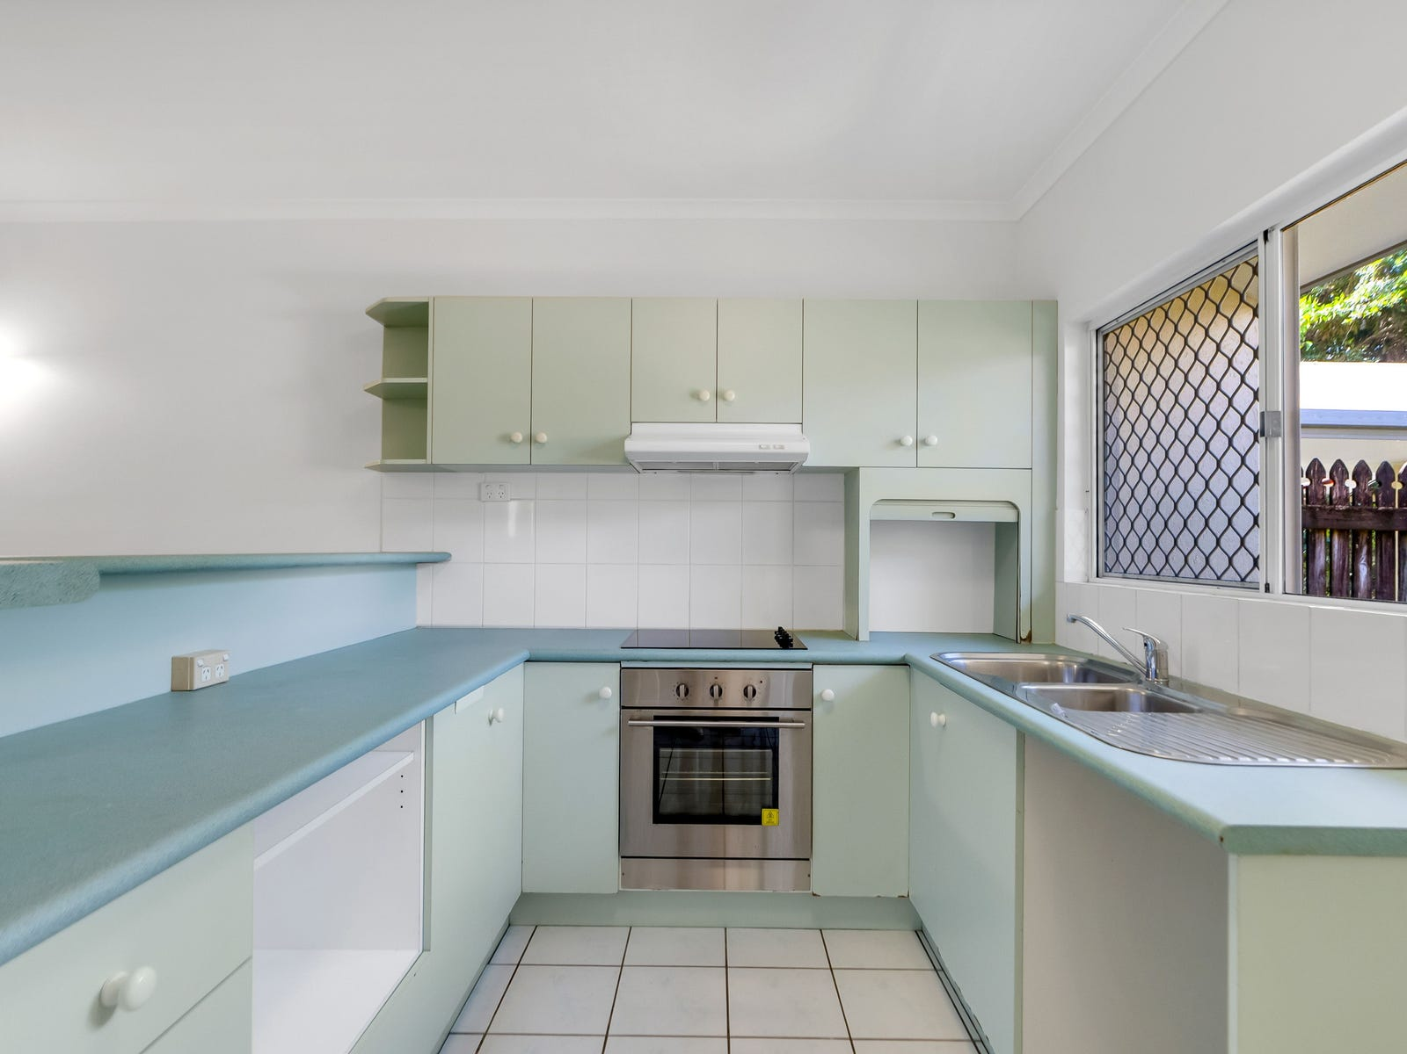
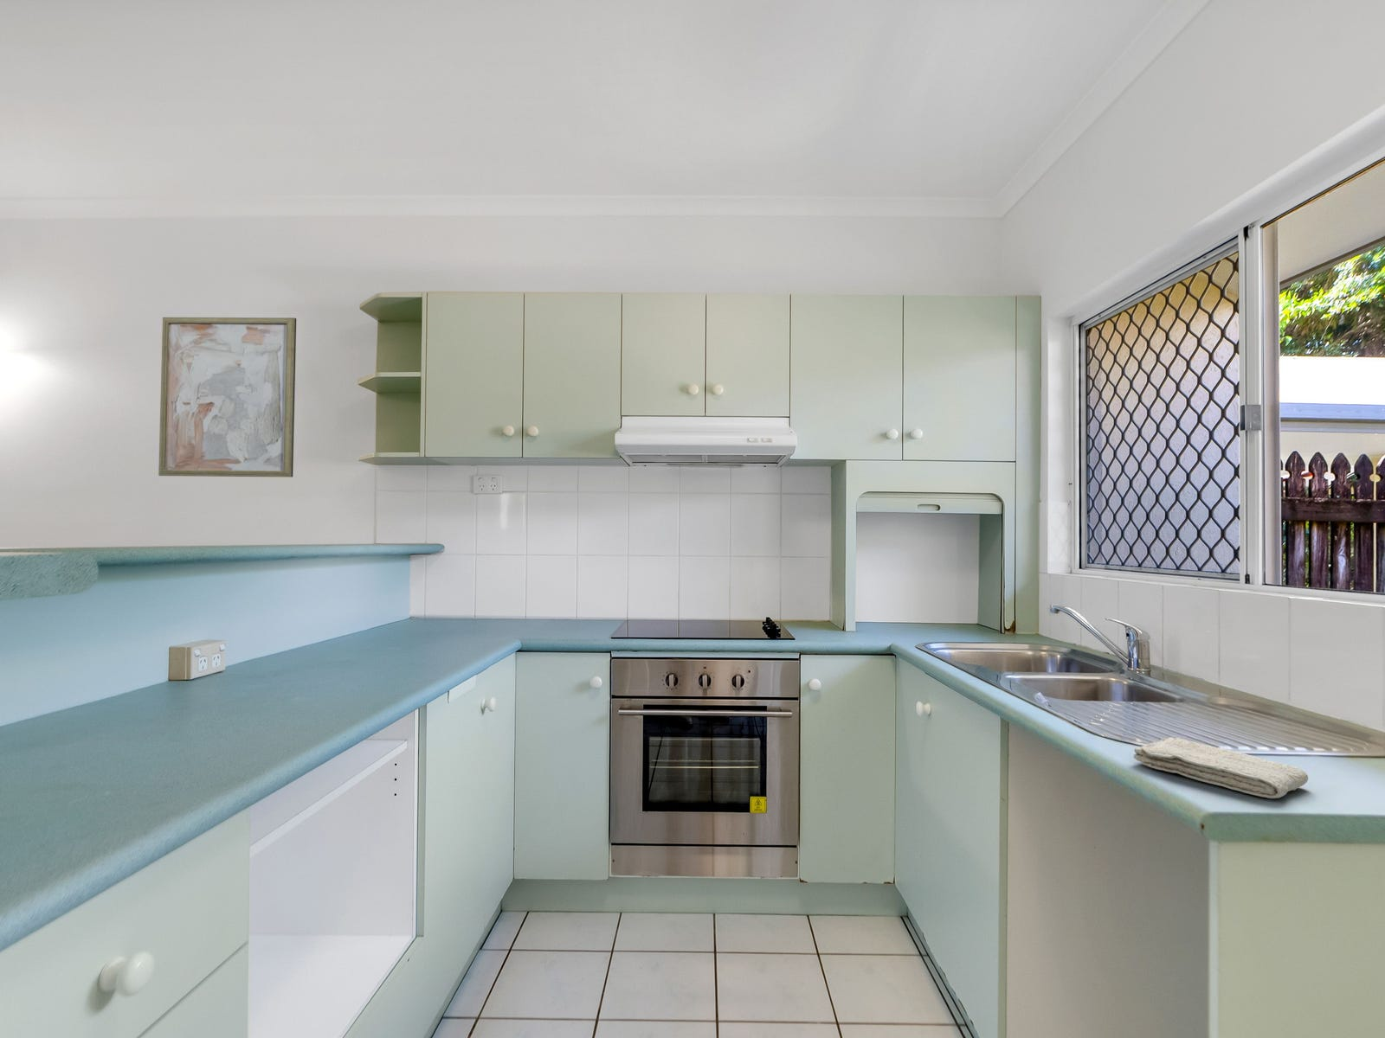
+ washcloth [1133,737,1309,799]
+ wall art [157,316,297,479]
